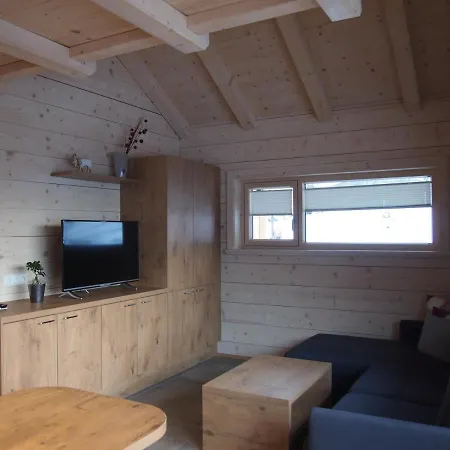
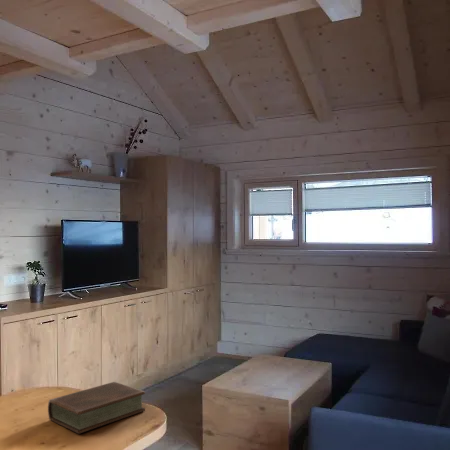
+ book [47,381,146,435]
